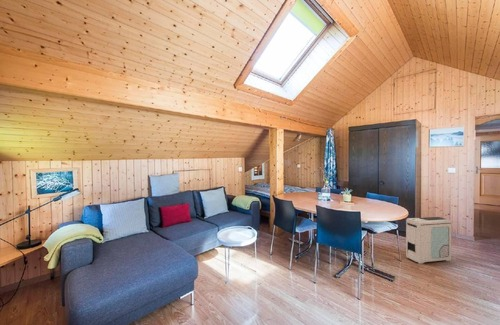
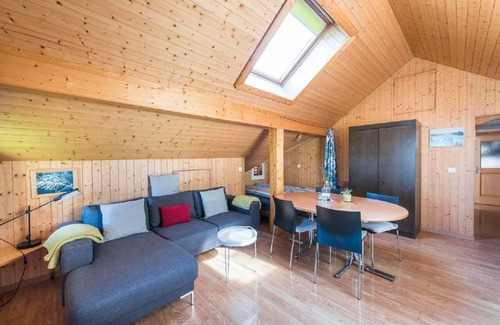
- air purifier [405,216,453,265]
